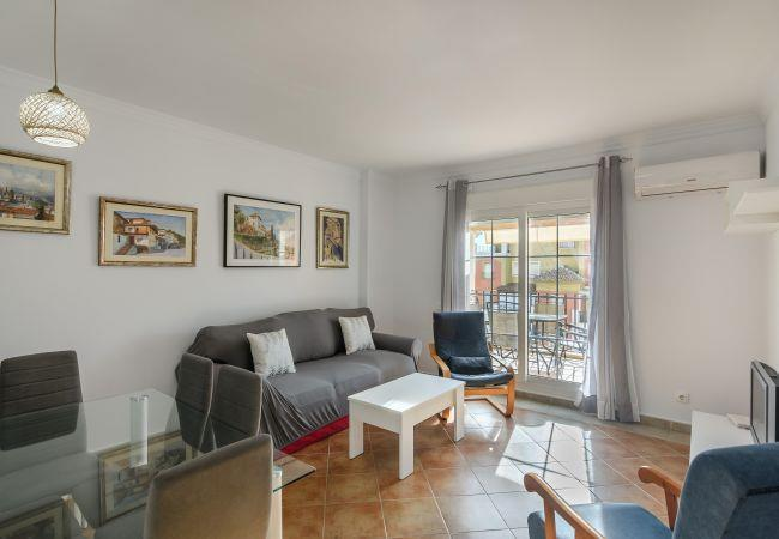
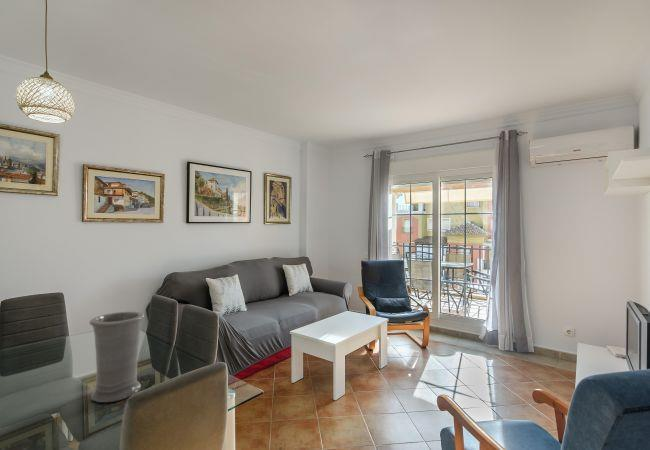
+ vase [88,311,145,403]
